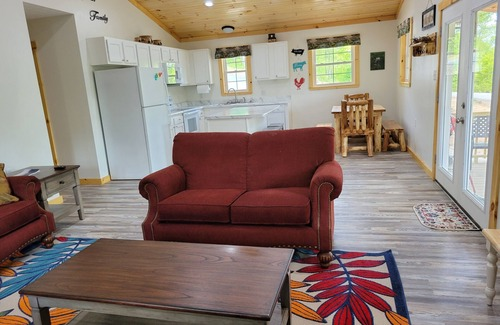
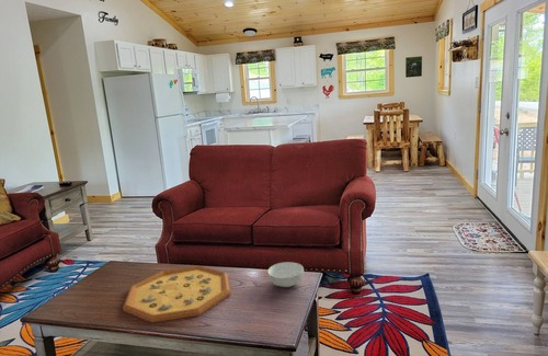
+ cereal bowl [266,261,305,288]
+ decorative tray [122,265,231,324]
